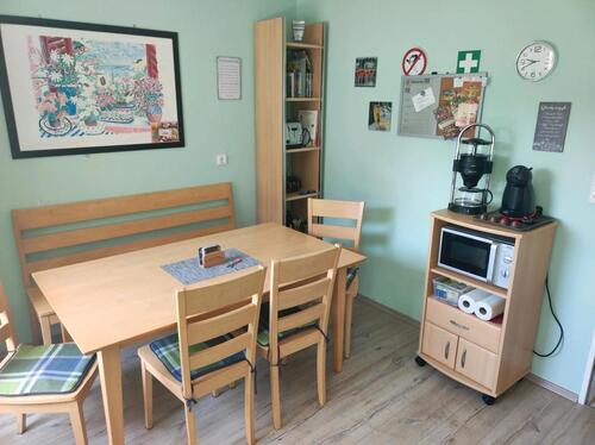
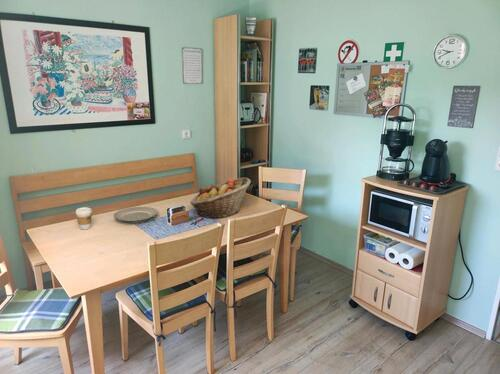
+ plate [113,206,159,224]
+ fruit basket [189,176,252,219]
+ coffee cup [75,206,93,230]
